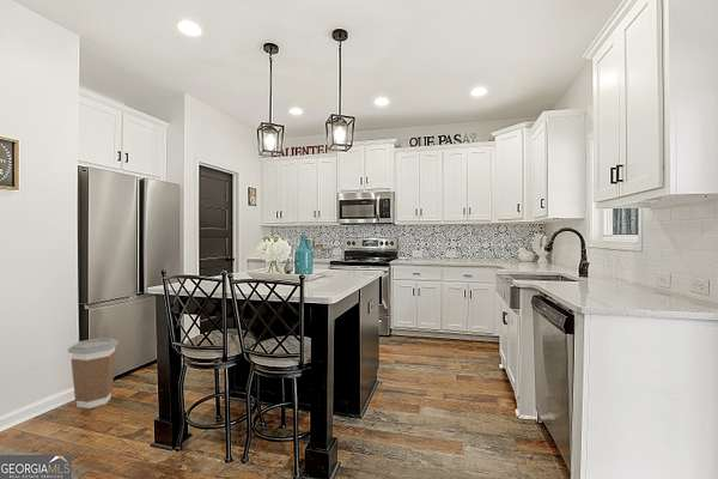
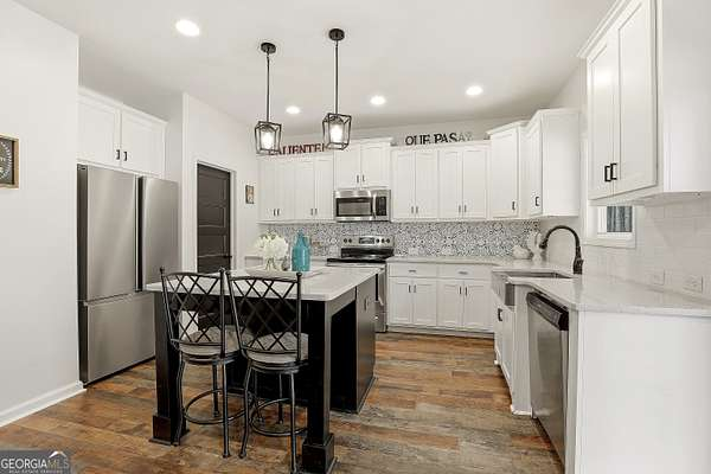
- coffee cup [67,336,120,410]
